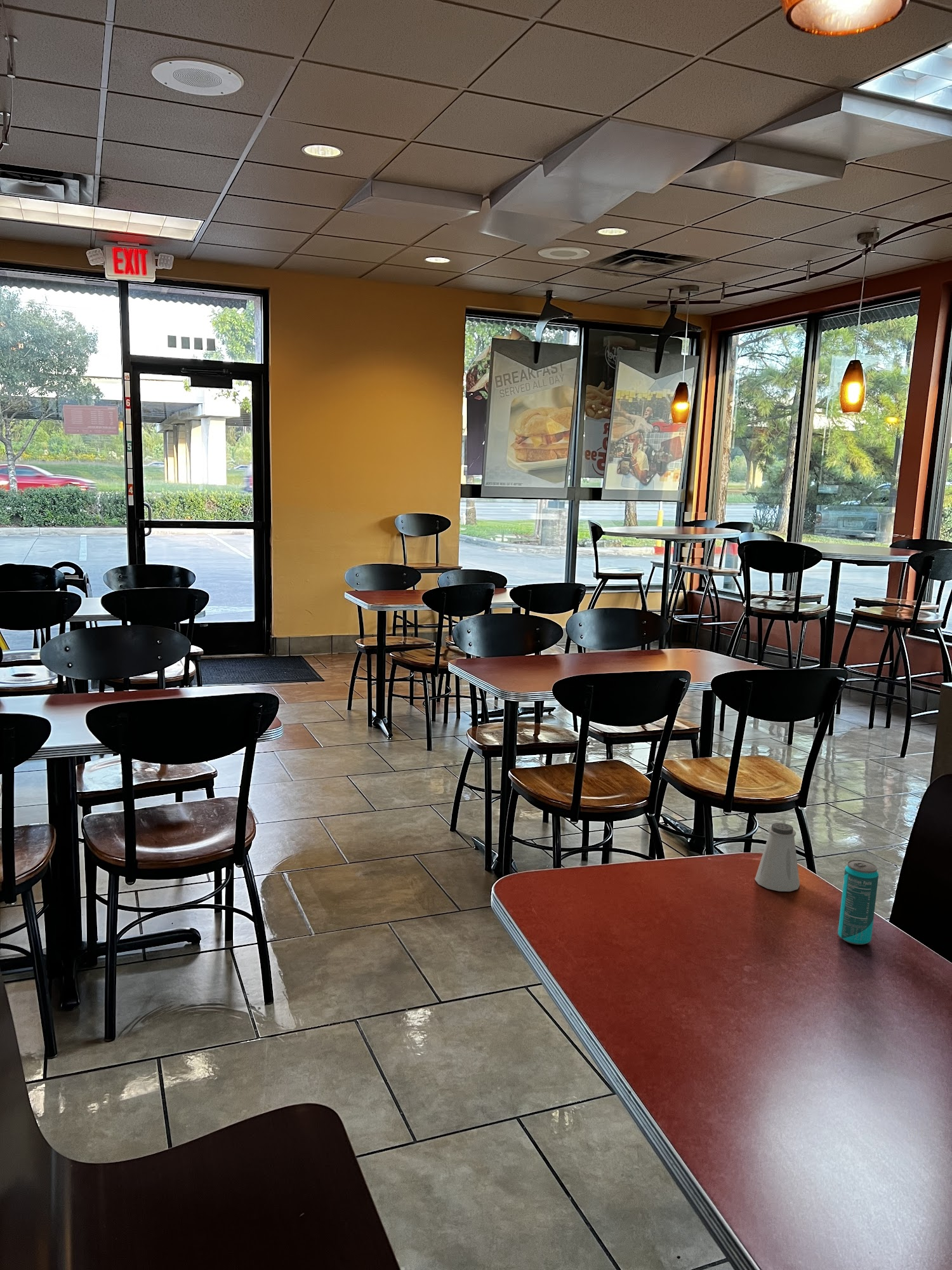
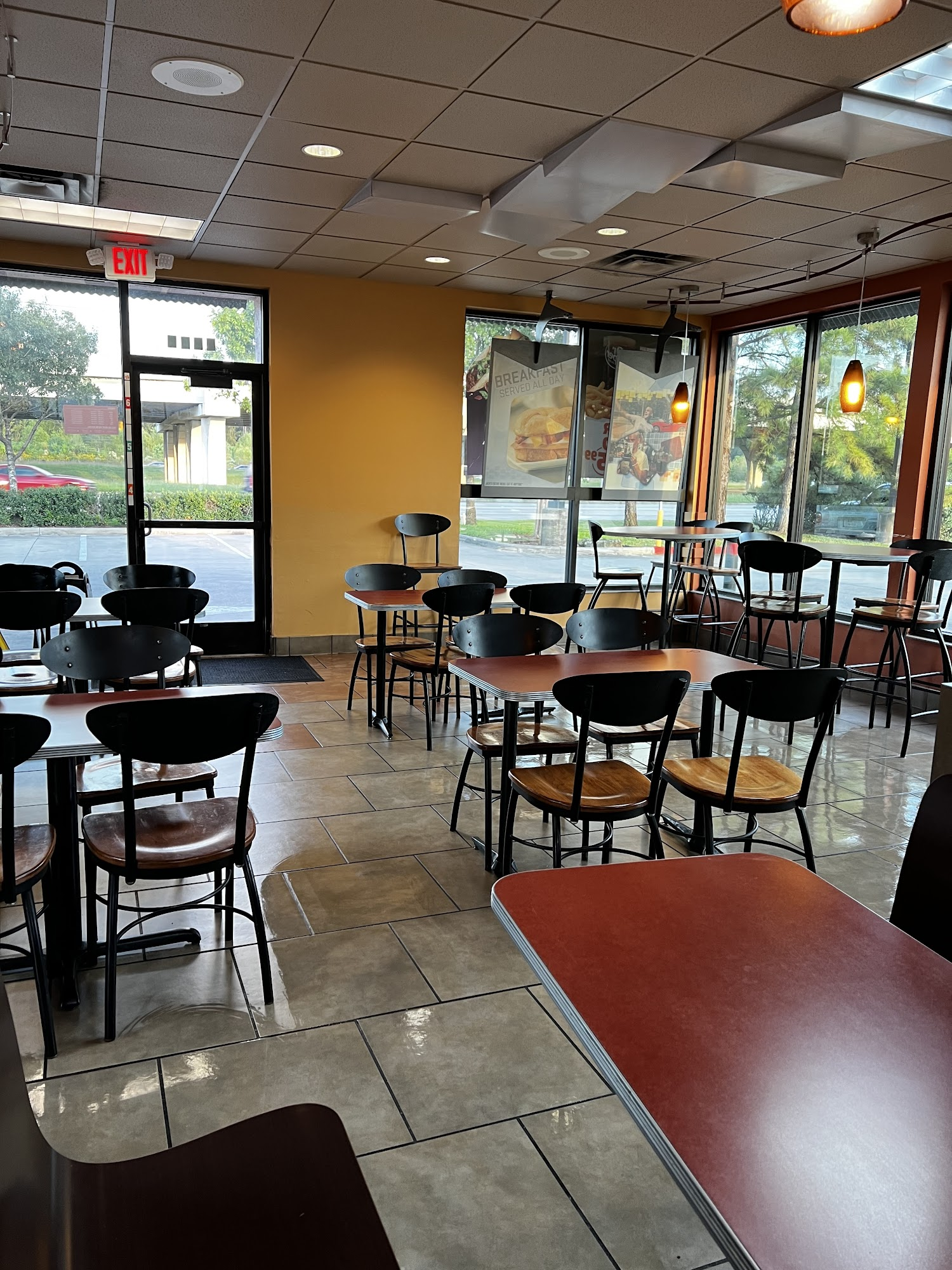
- beverage can [837,859,879,946]
- saltshaker [755,822,800,892]
